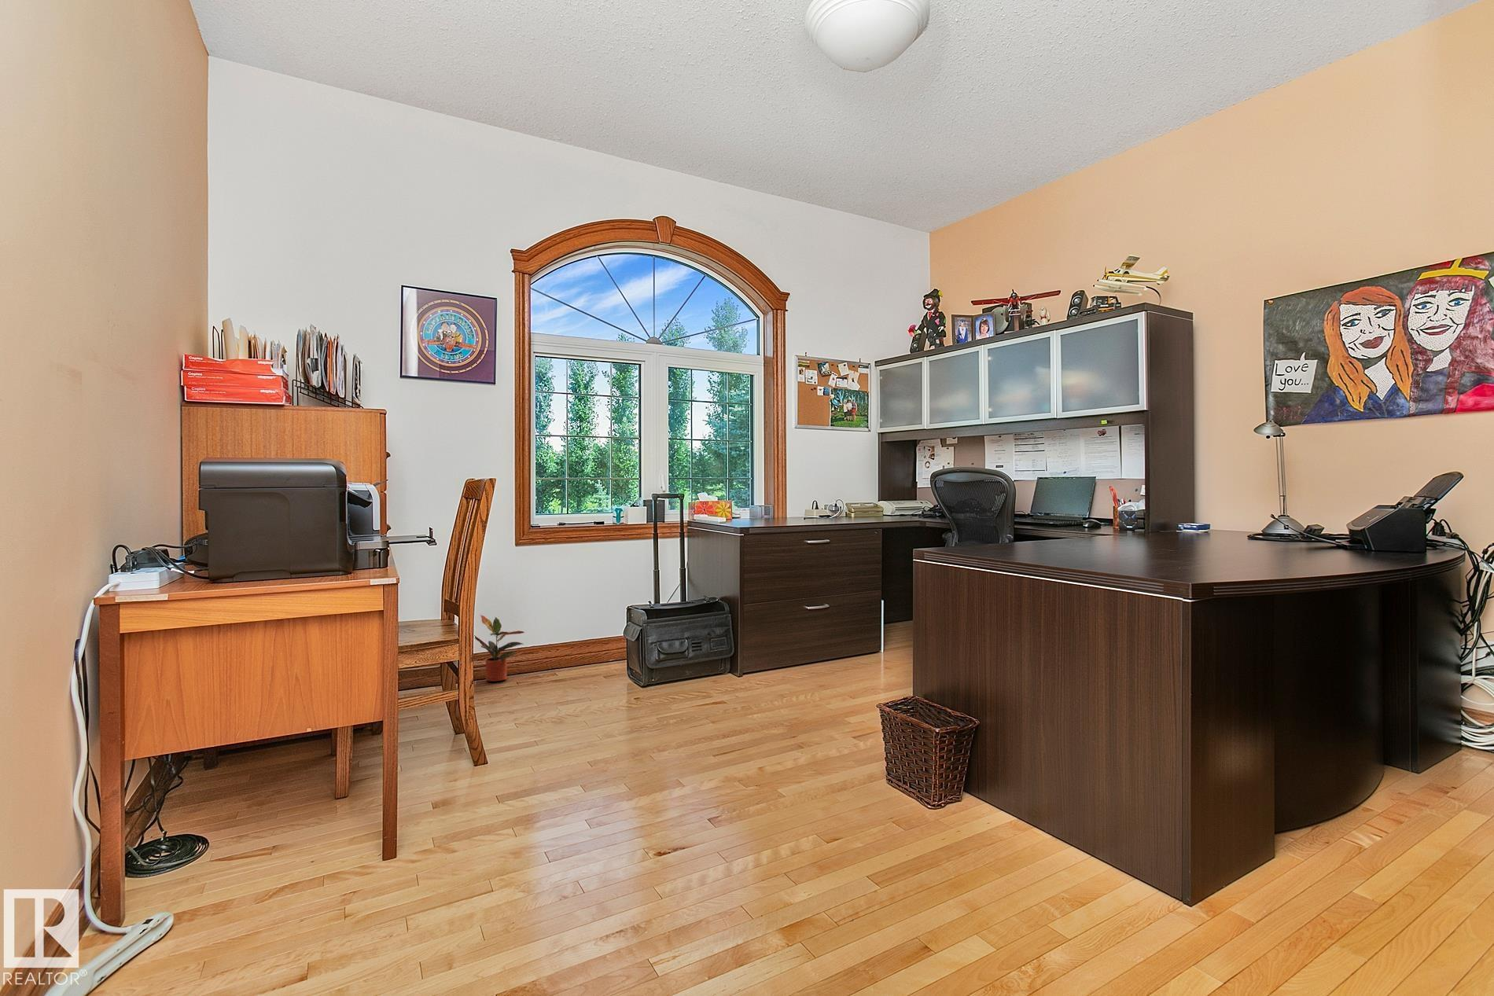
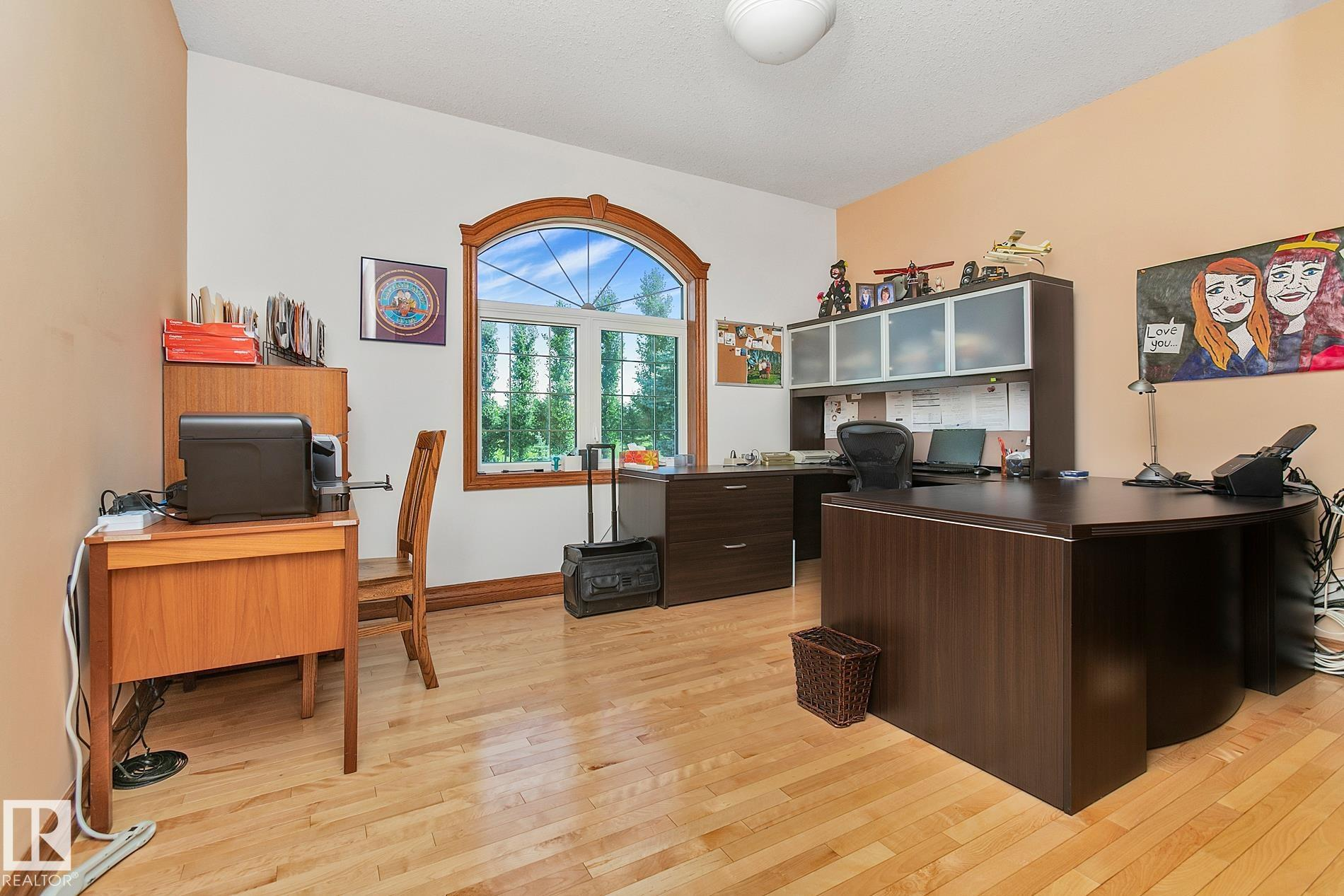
- potted plant [475,614,526,683]
